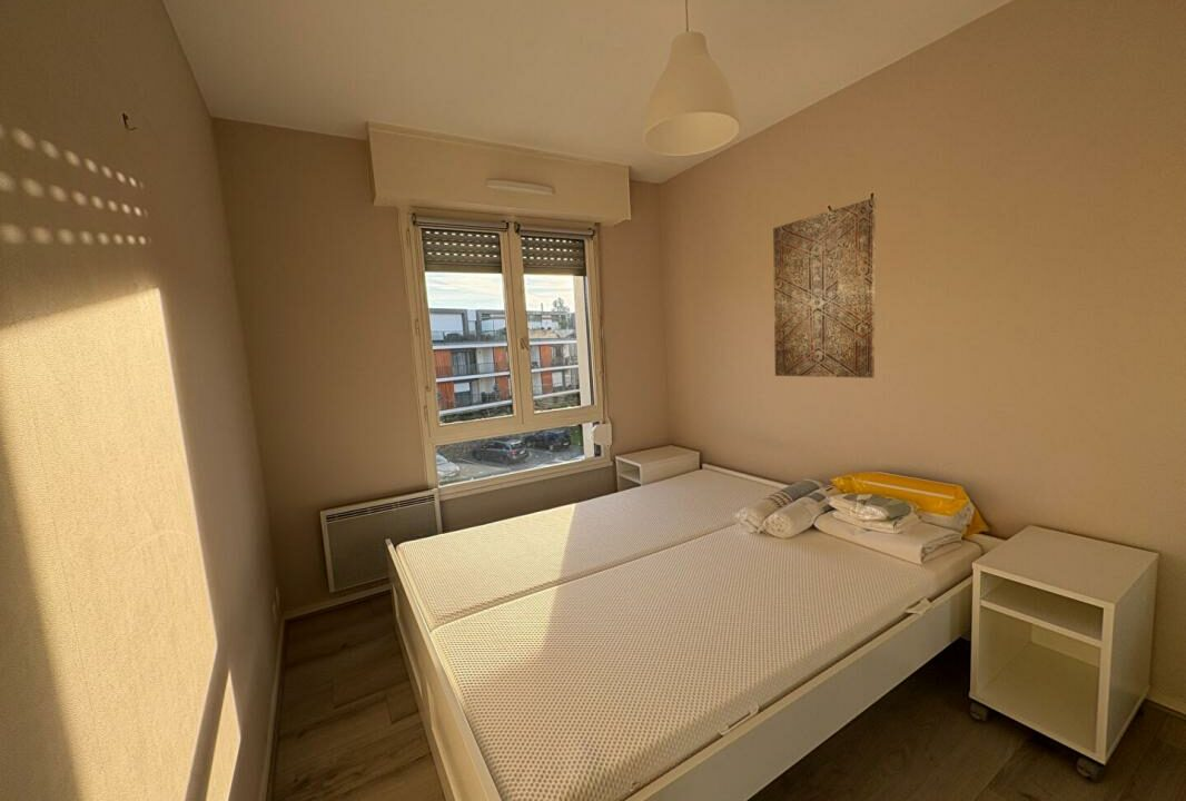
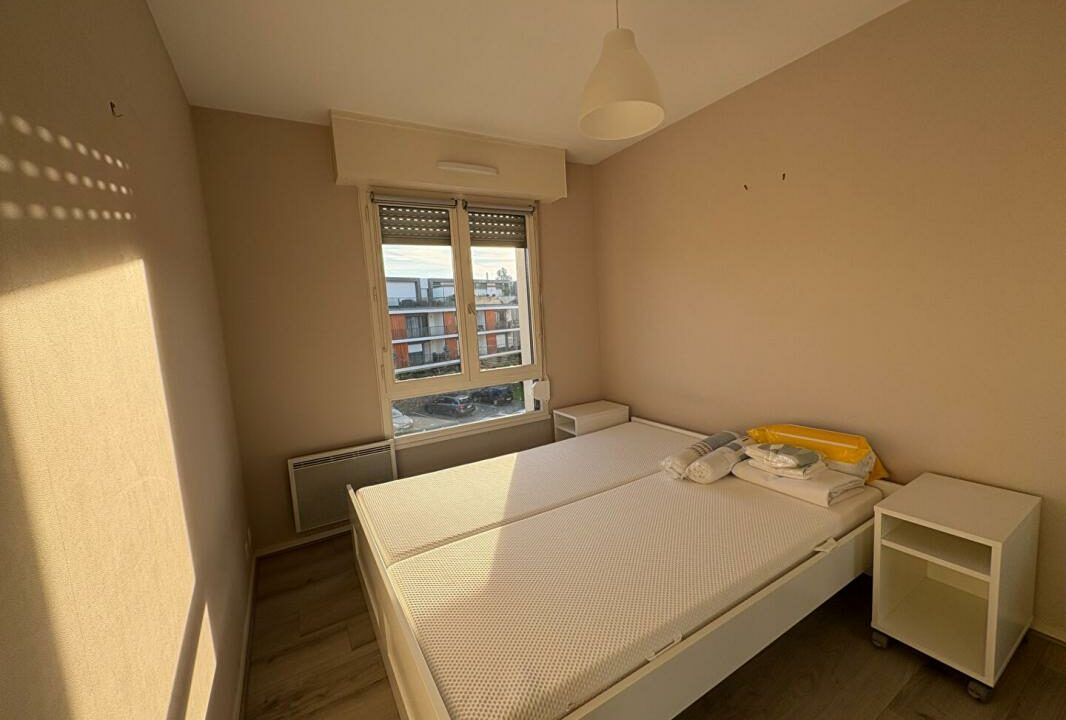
- wall art [772,197,877,379]
